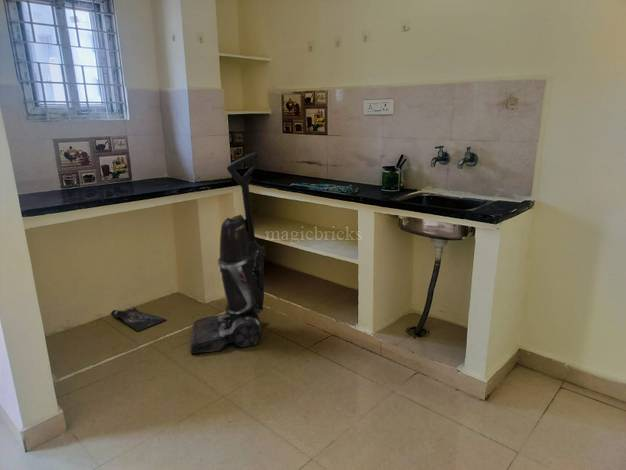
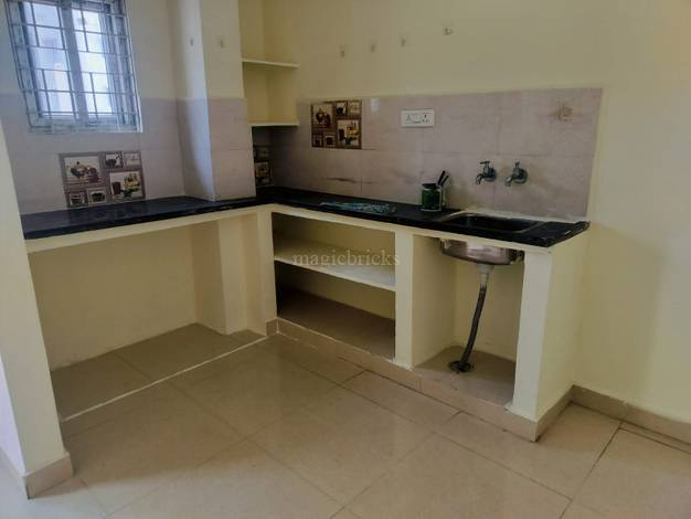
- vacuum cleaner [189,151,267,355]
- bag [109,307,168,332]
